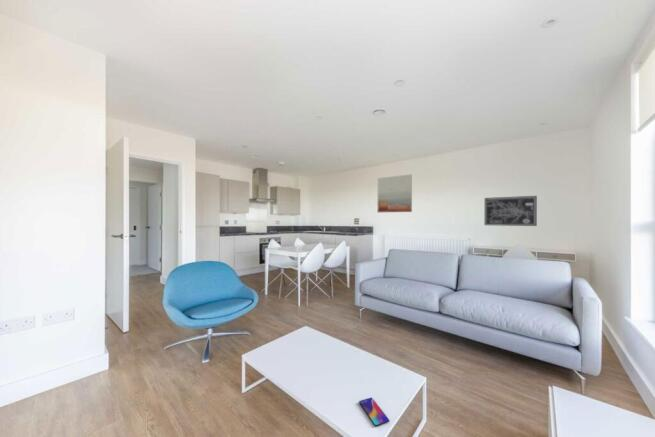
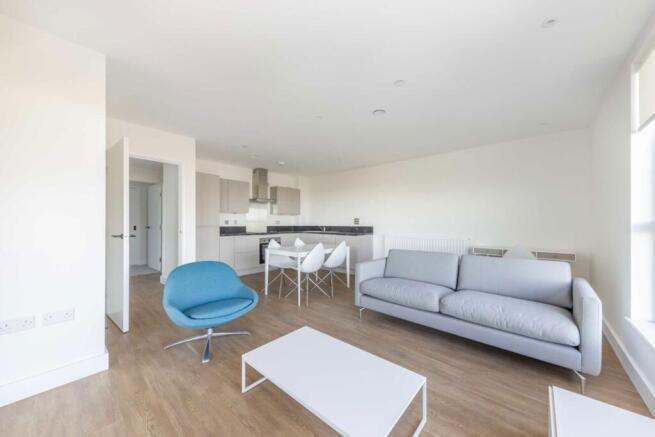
- wall art [484,195,538,227]
- smartphone [358,397,390,427]
- wall art [377,173,413,213]
